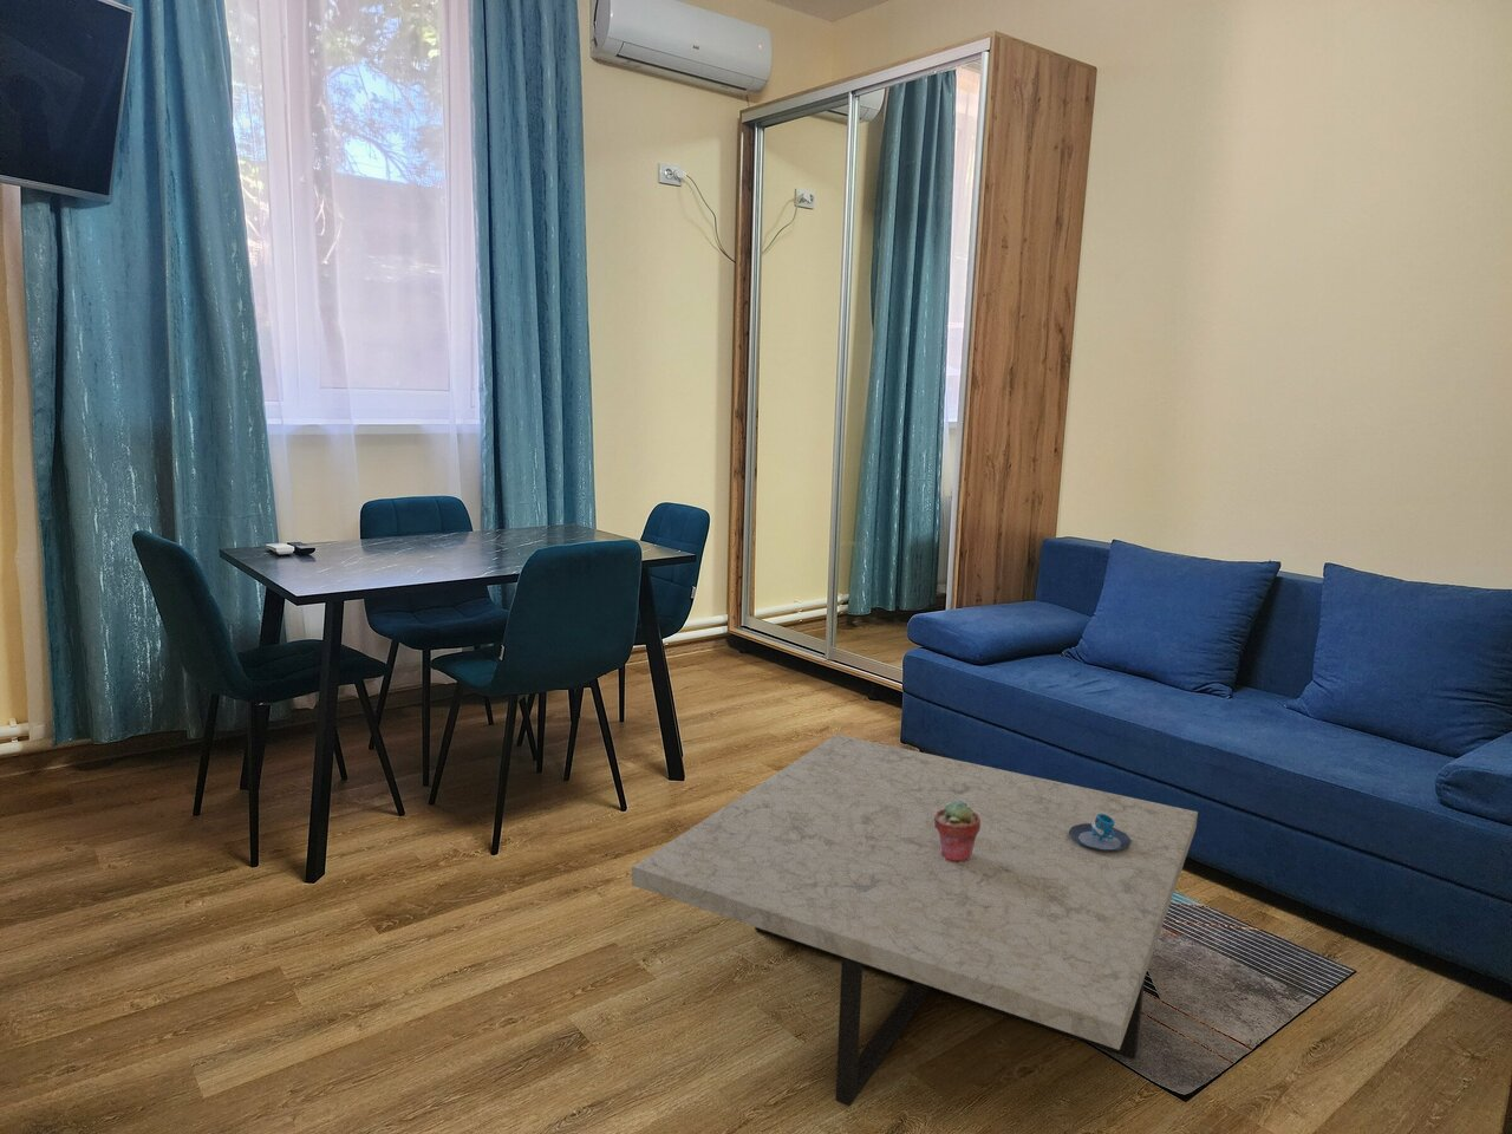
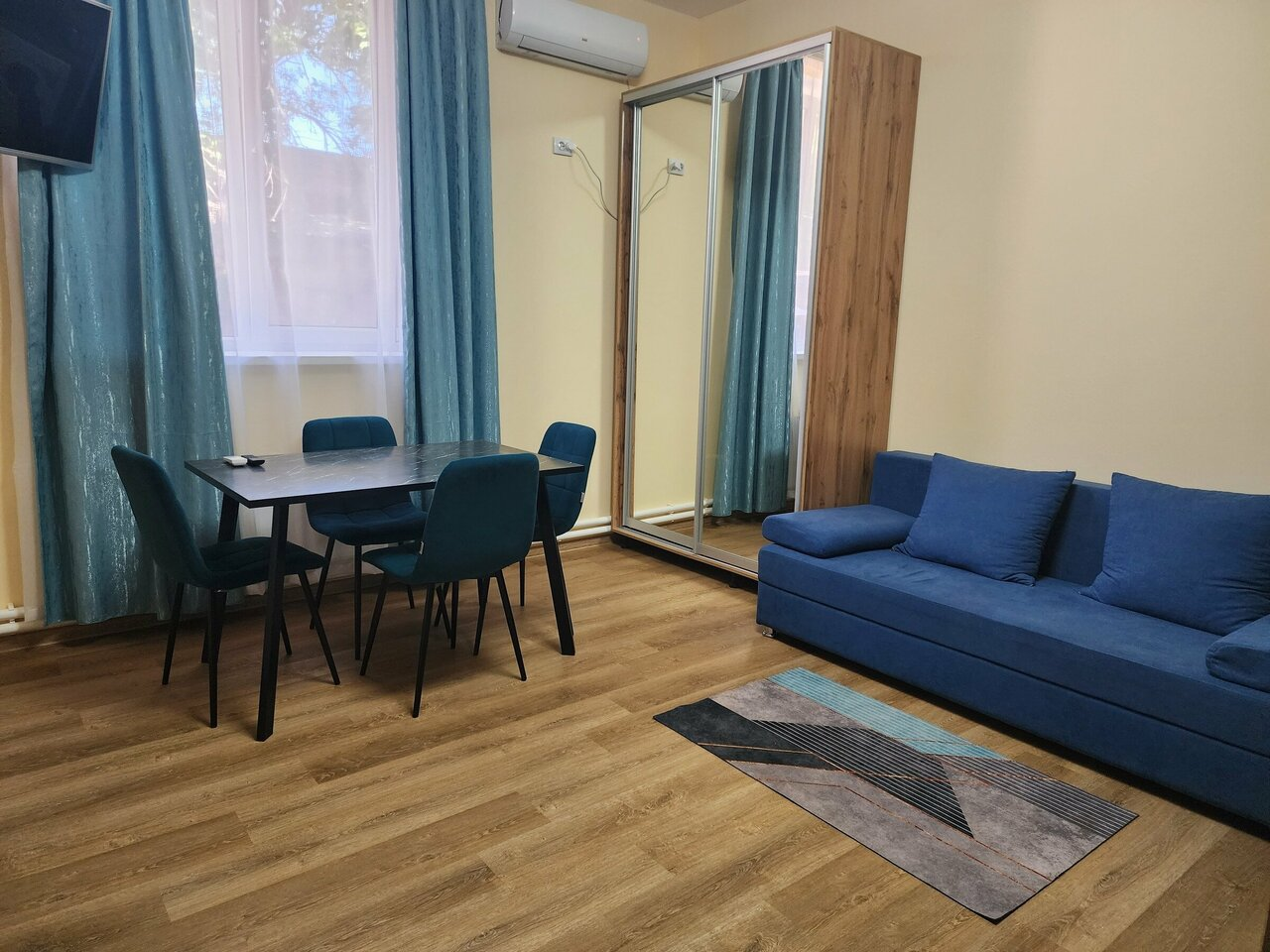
- coffee table [631,734,1199,1107]
- mug [1069,814,1132,850]
- potted succulent [935,799,981,862]
